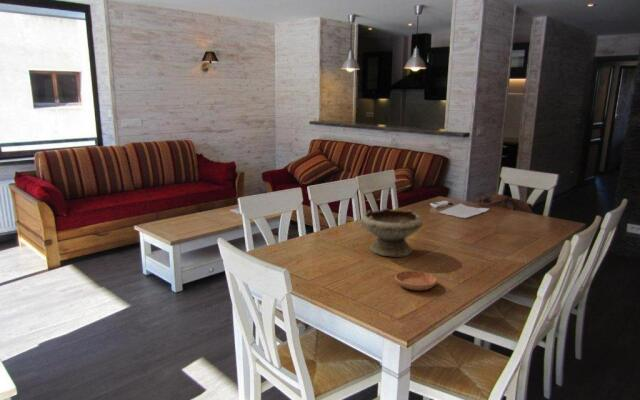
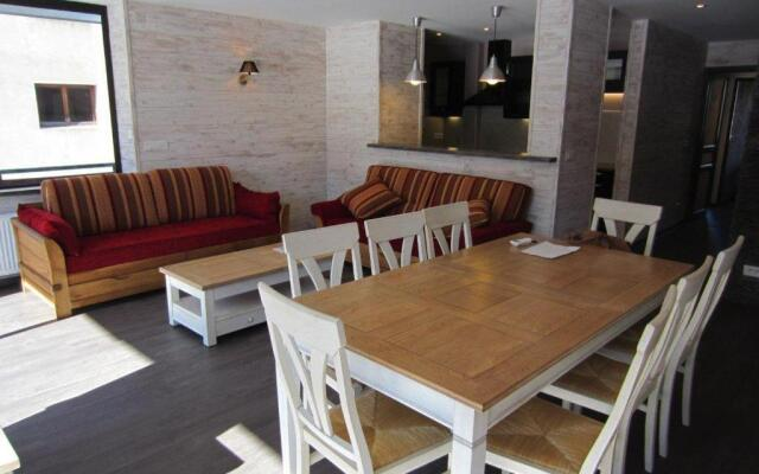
- bowl [360,207,424,258]
- saucer [394,270,438,291]
